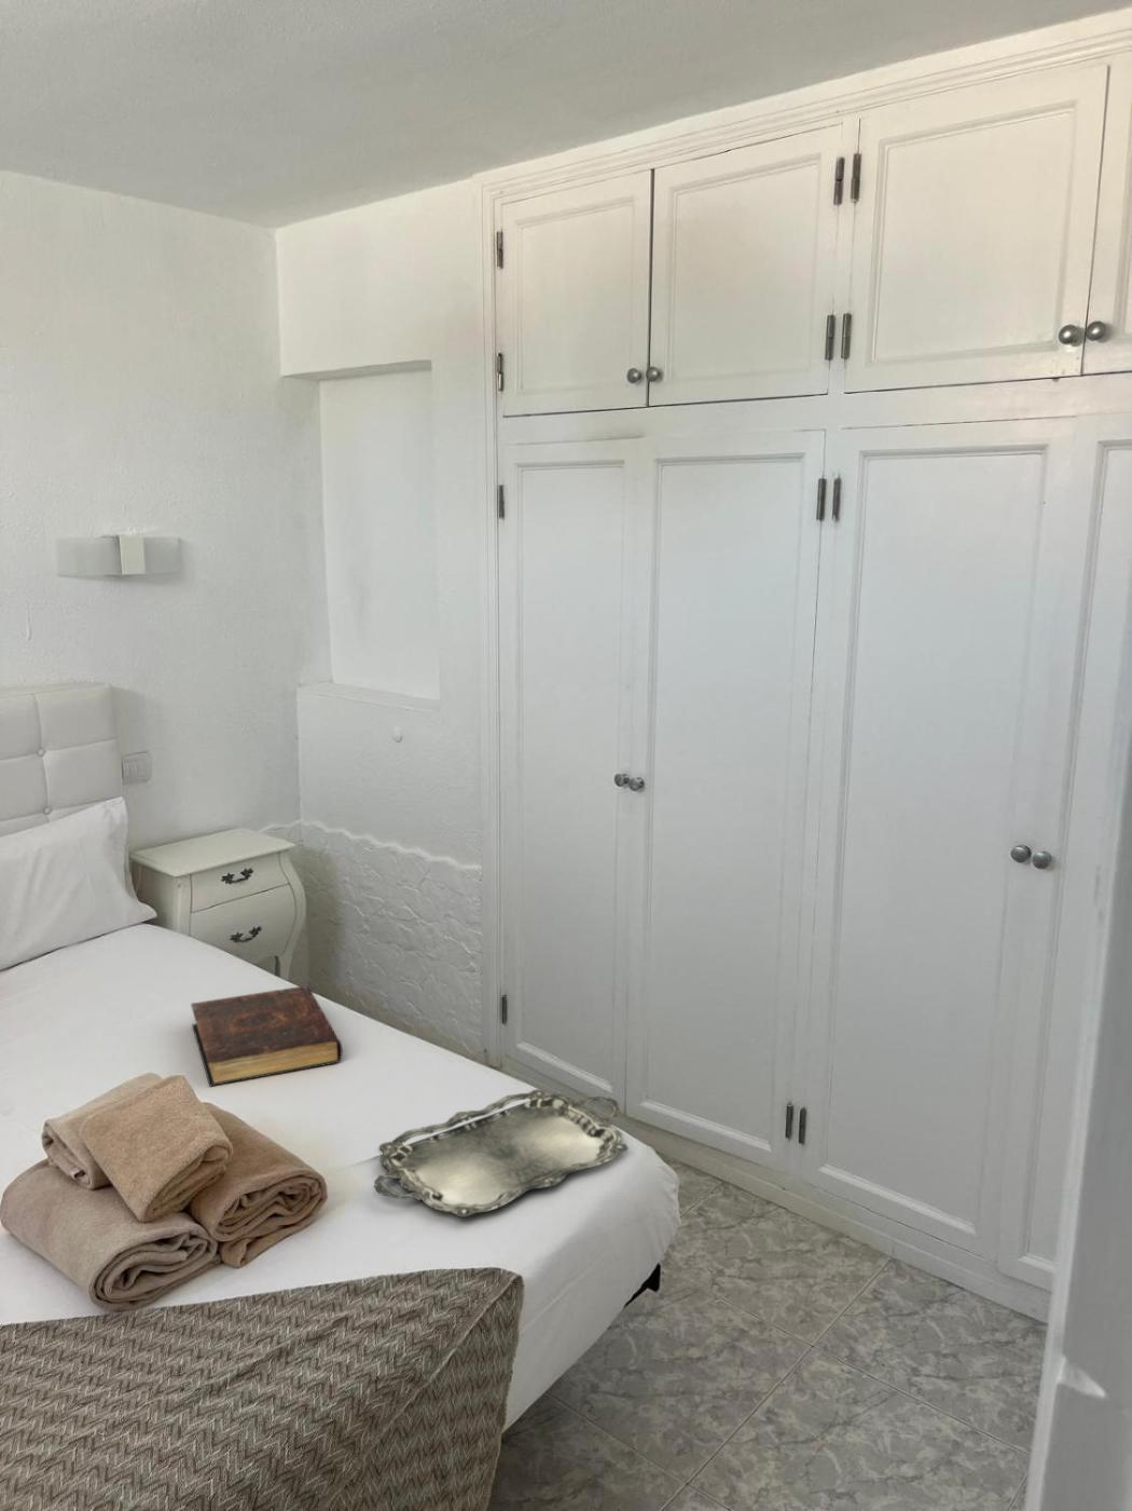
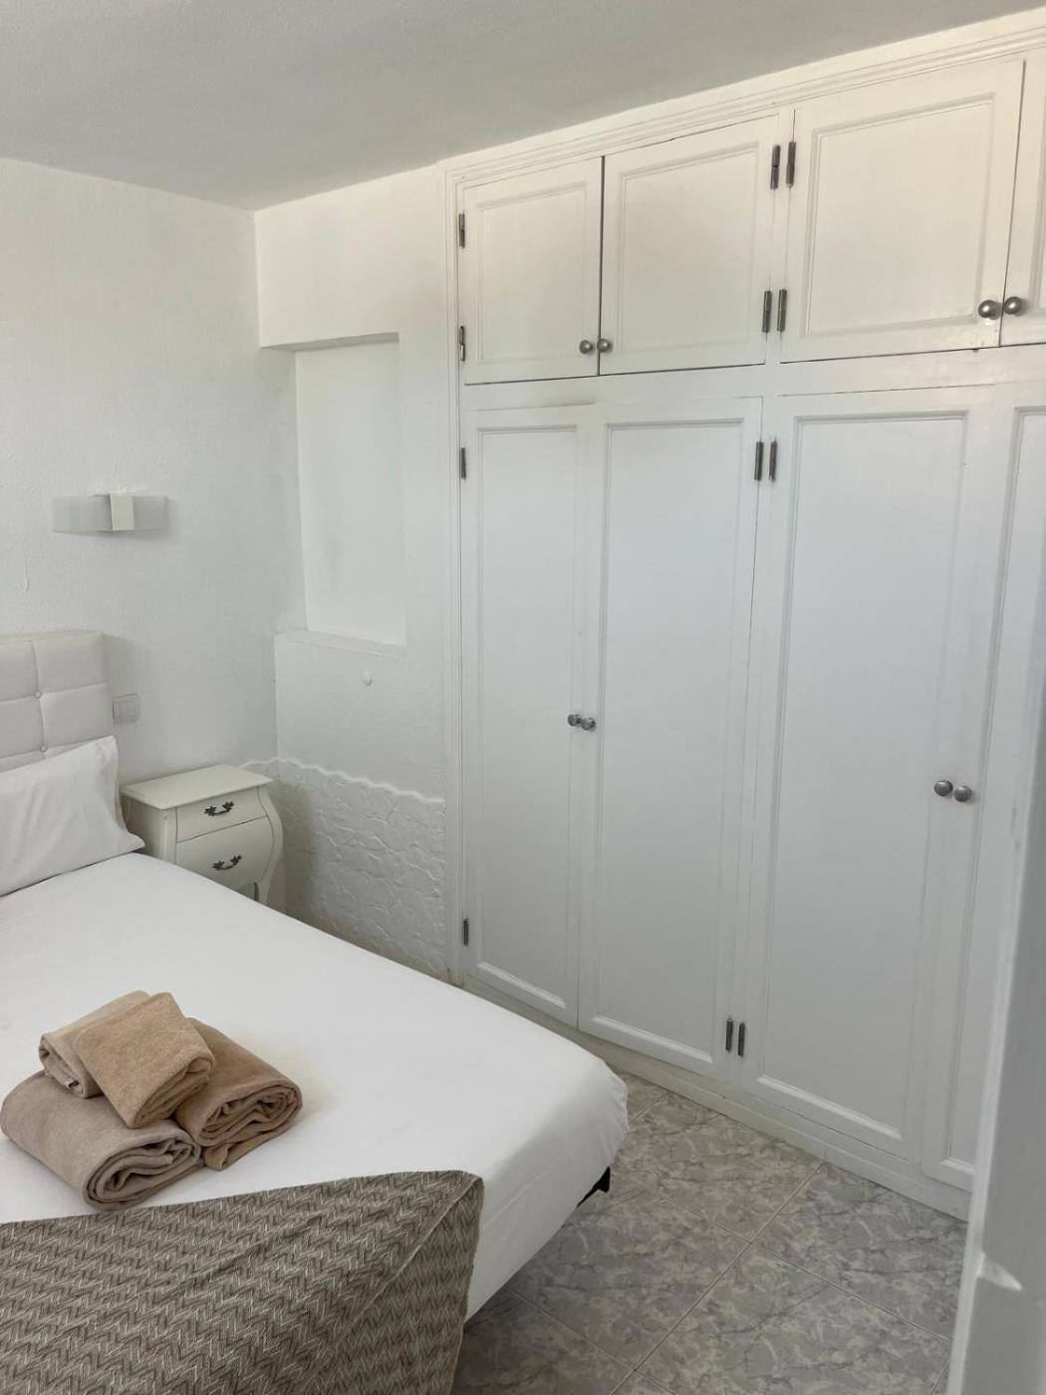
- serving tray [372,1087,629,1218]
- book [190,984,344,1087]
